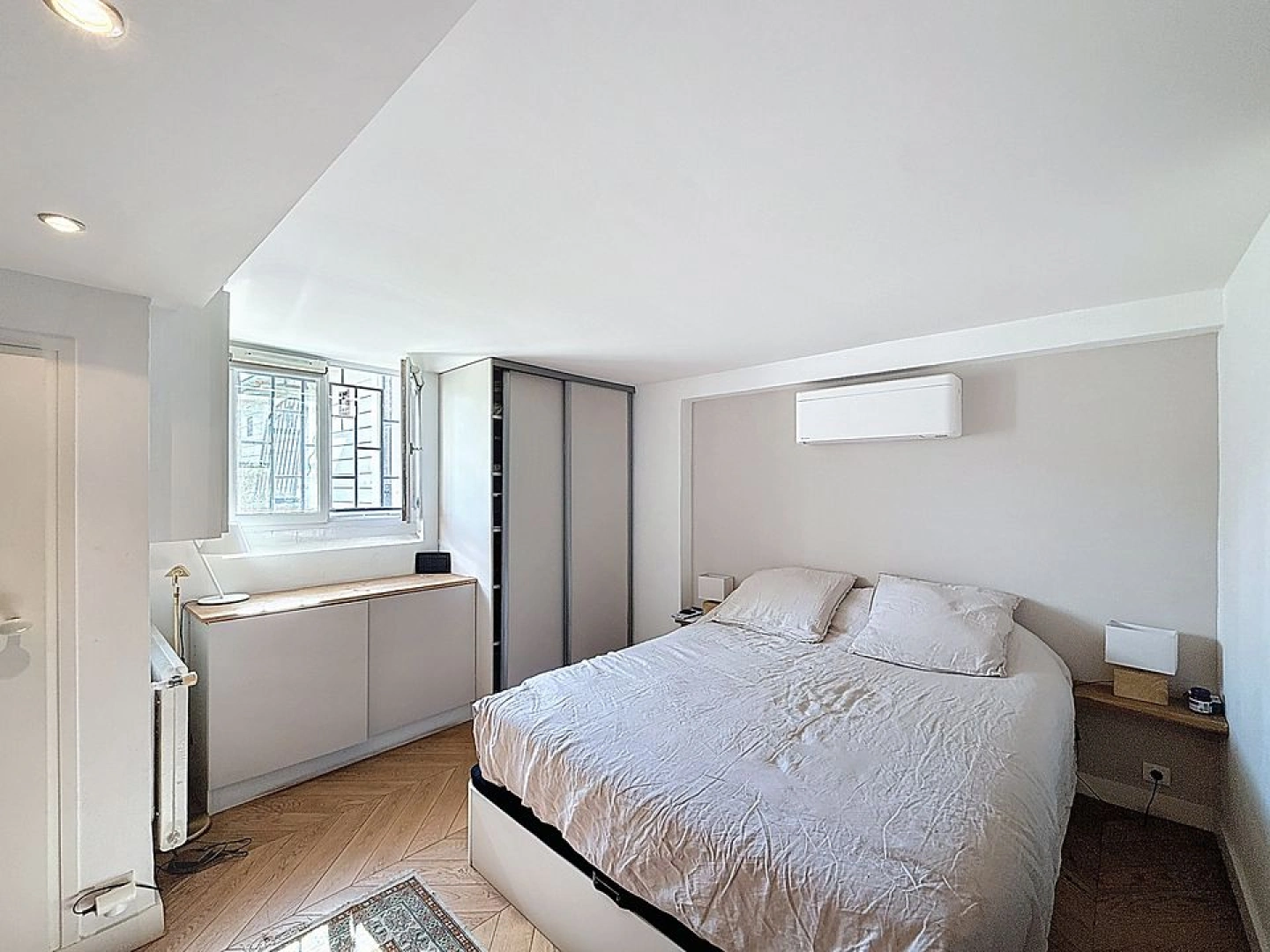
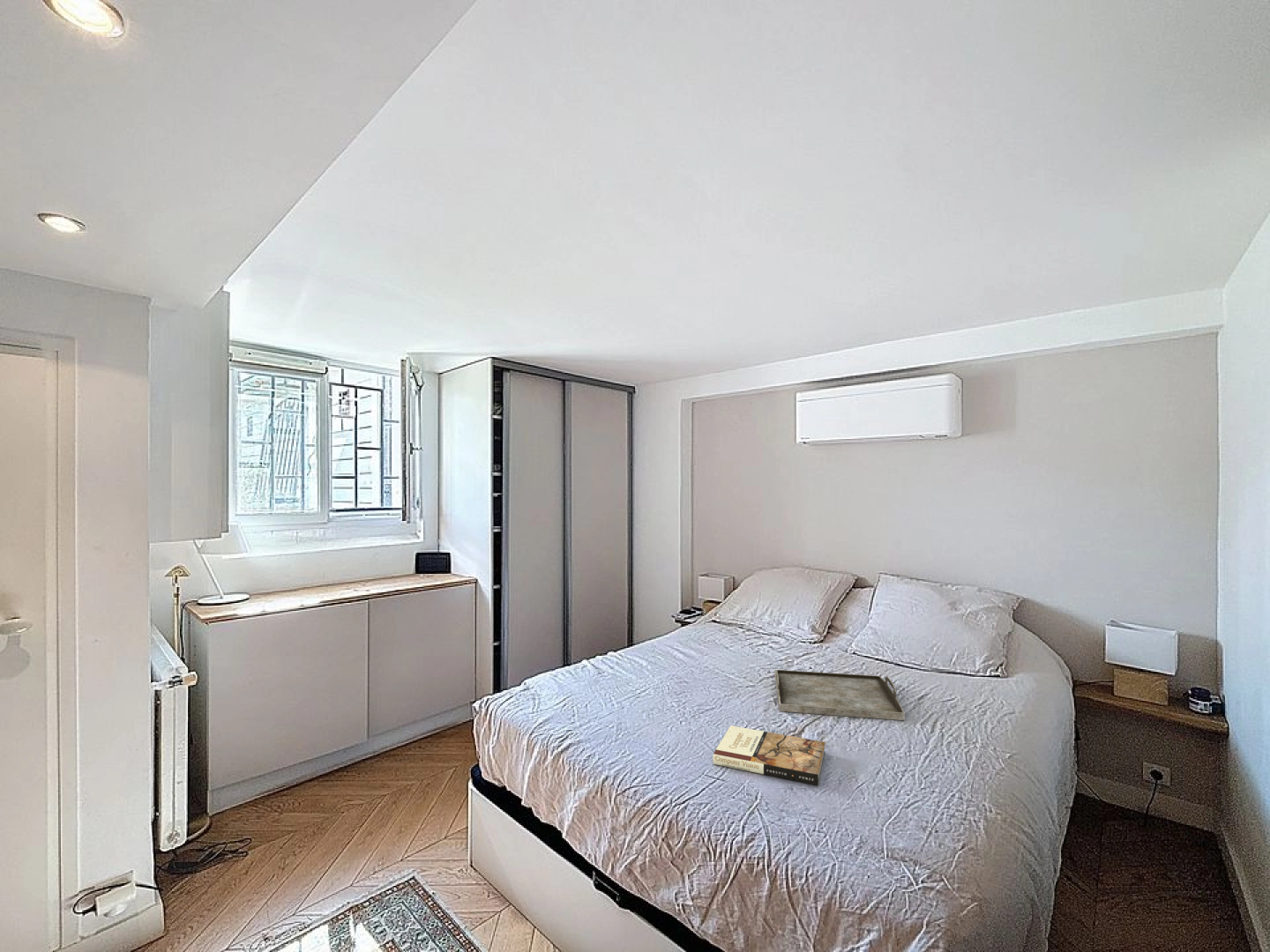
+ book [712,725,826,786]
+ serving tray [773,669,906,721]
